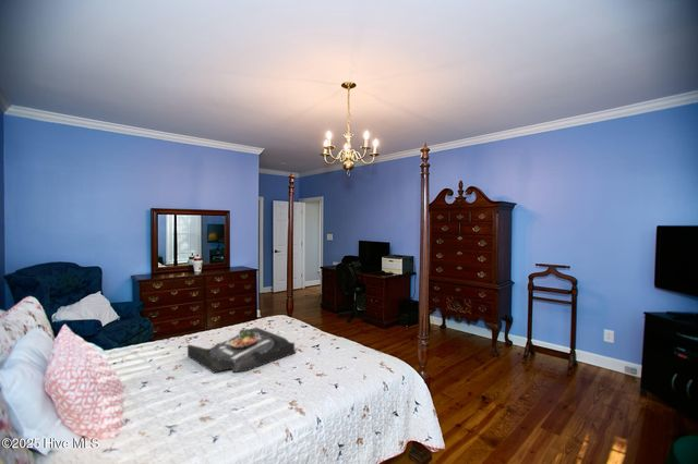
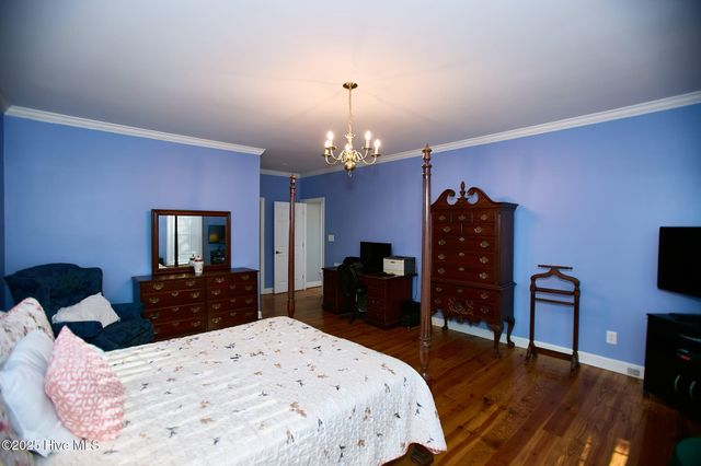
- serving tray [186,327,297,374]
